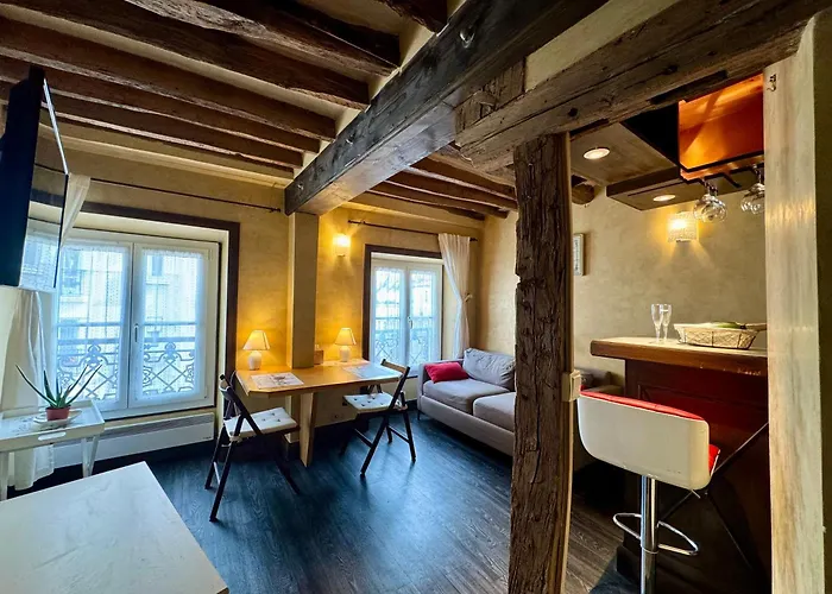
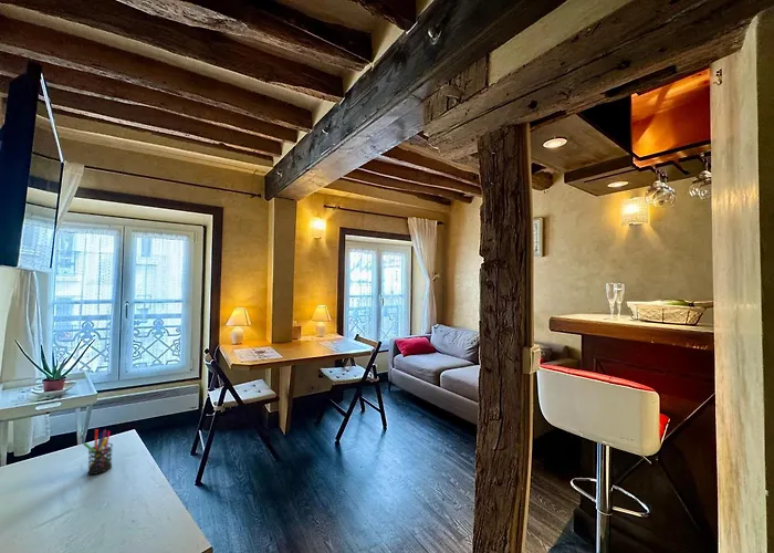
+ pen holder [82,428,114,476]
